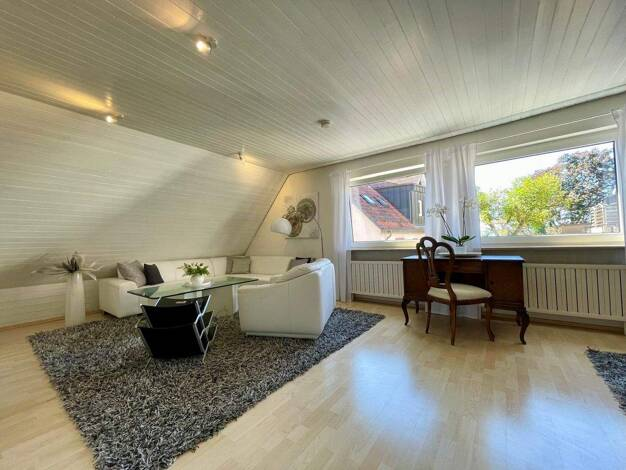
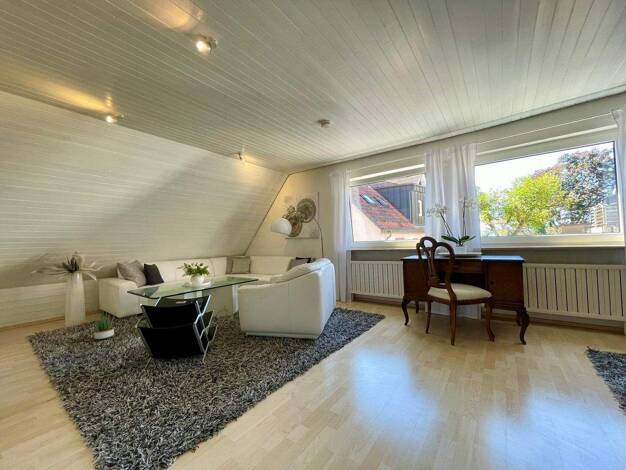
+ potted plant [90,309,117,340]
